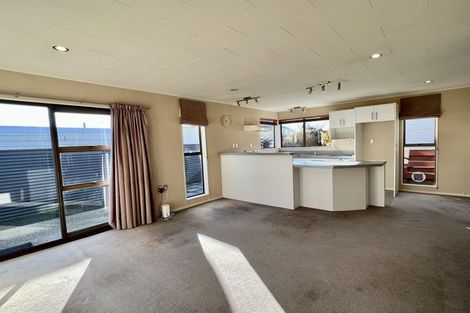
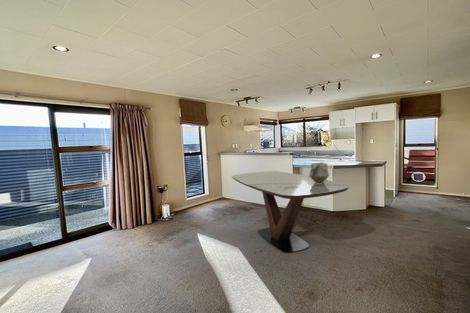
+ dining table [231,170,350,254]
+ ceramic pot [308,161,330,184]
